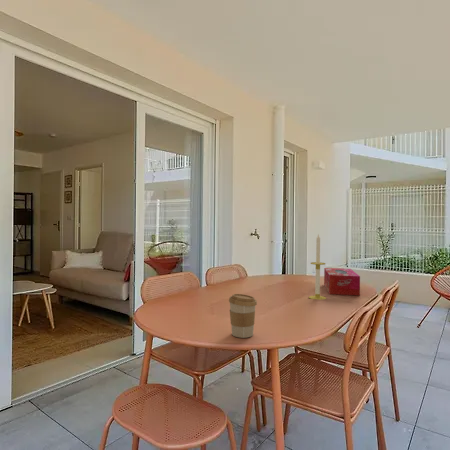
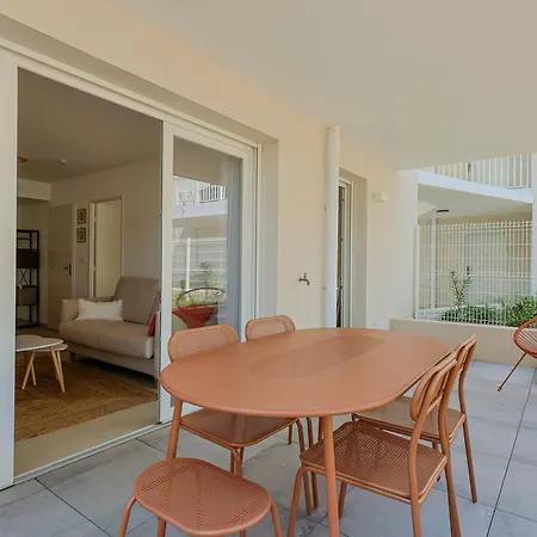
- coffee cup [228,293,258,339]
- candle [308,234,327,301]
- tissue box [323,267,361,296]
